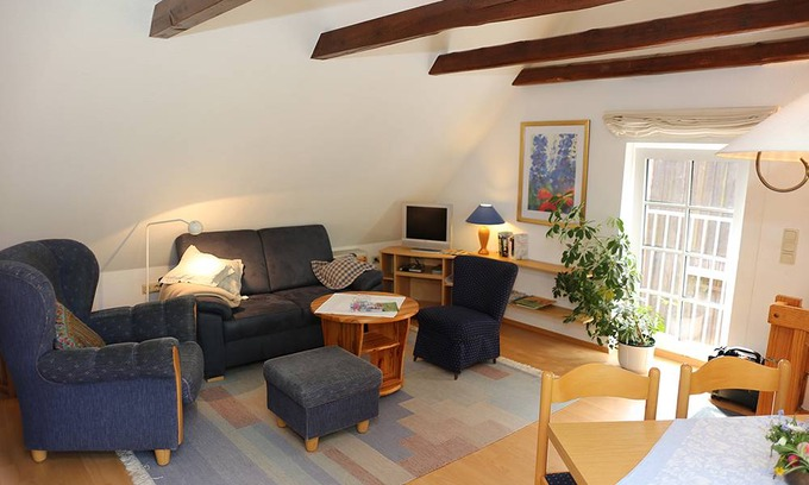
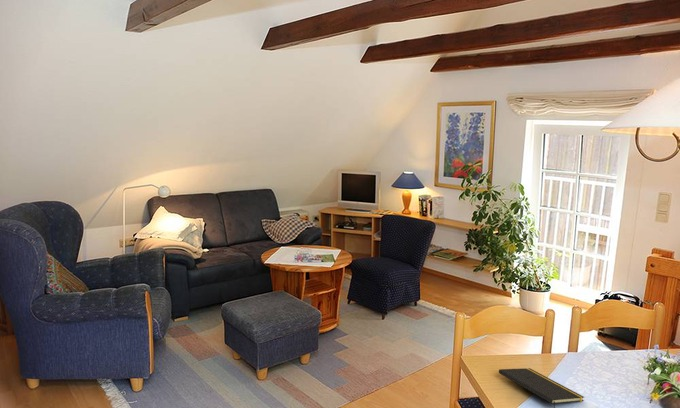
+ notepad [498,367,585,408]
